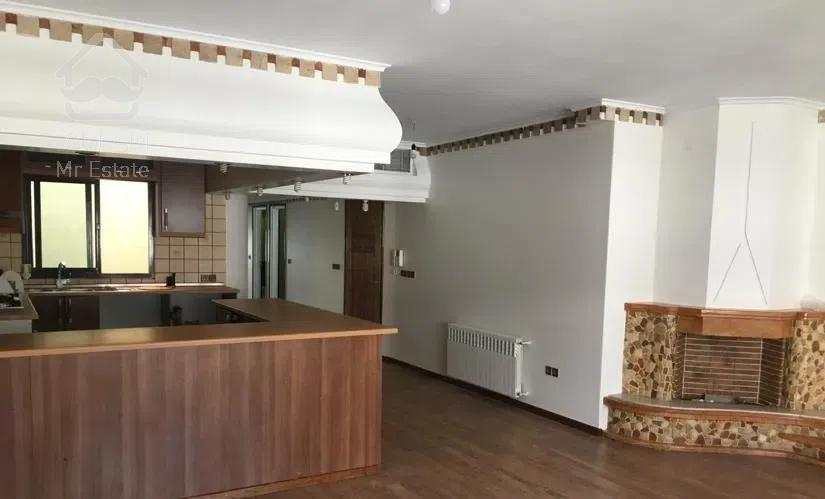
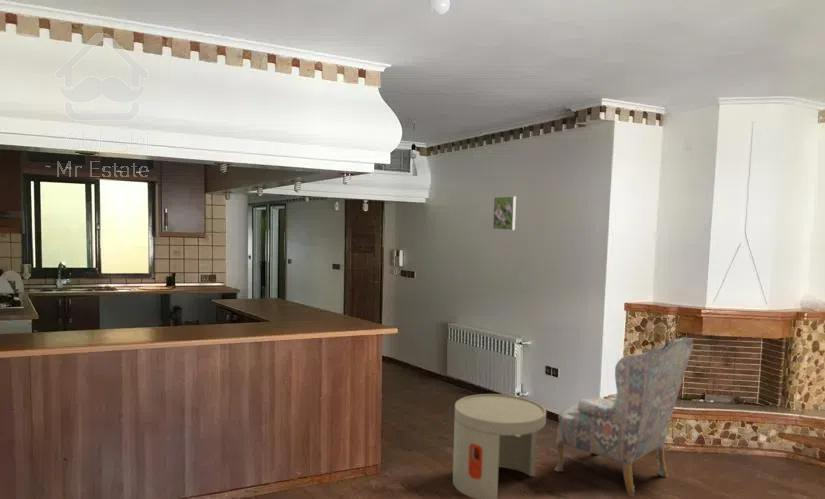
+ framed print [492,195,517,231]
+ armchair [553,336,695,498]
+ side table [452,393,547,499]
